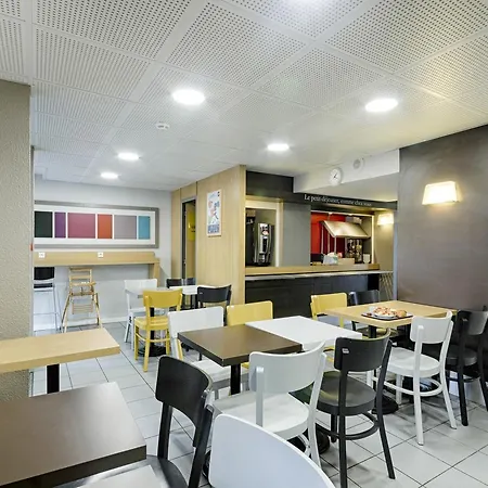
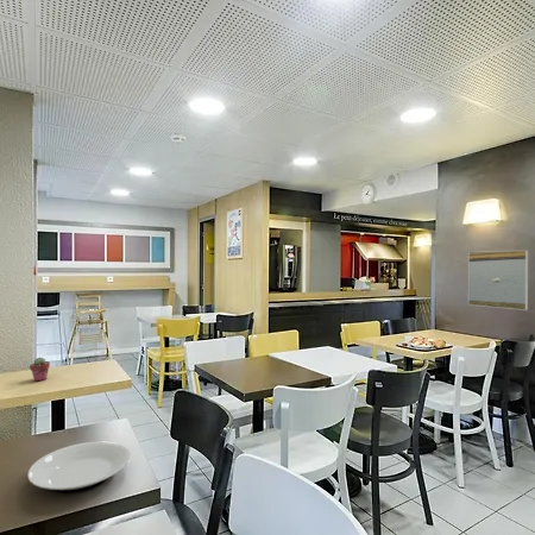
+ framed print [467,248,529,311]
+ potted succulent [29,355,51,383]
+ plate [26,441,131,493]
